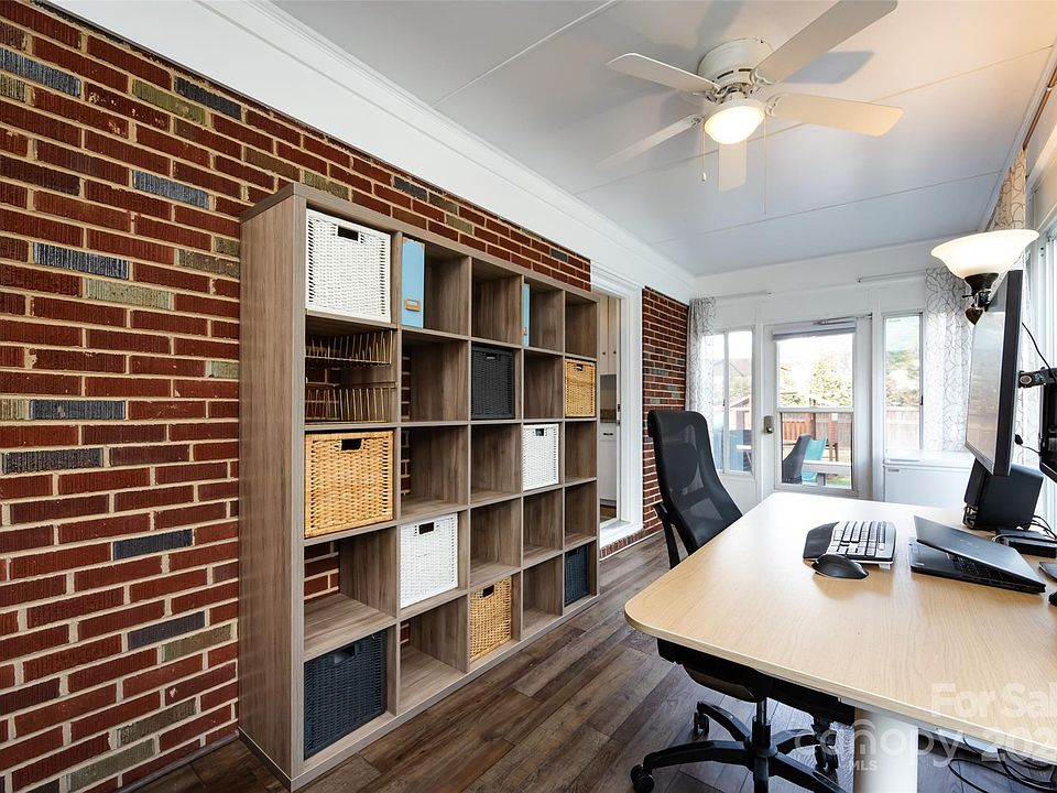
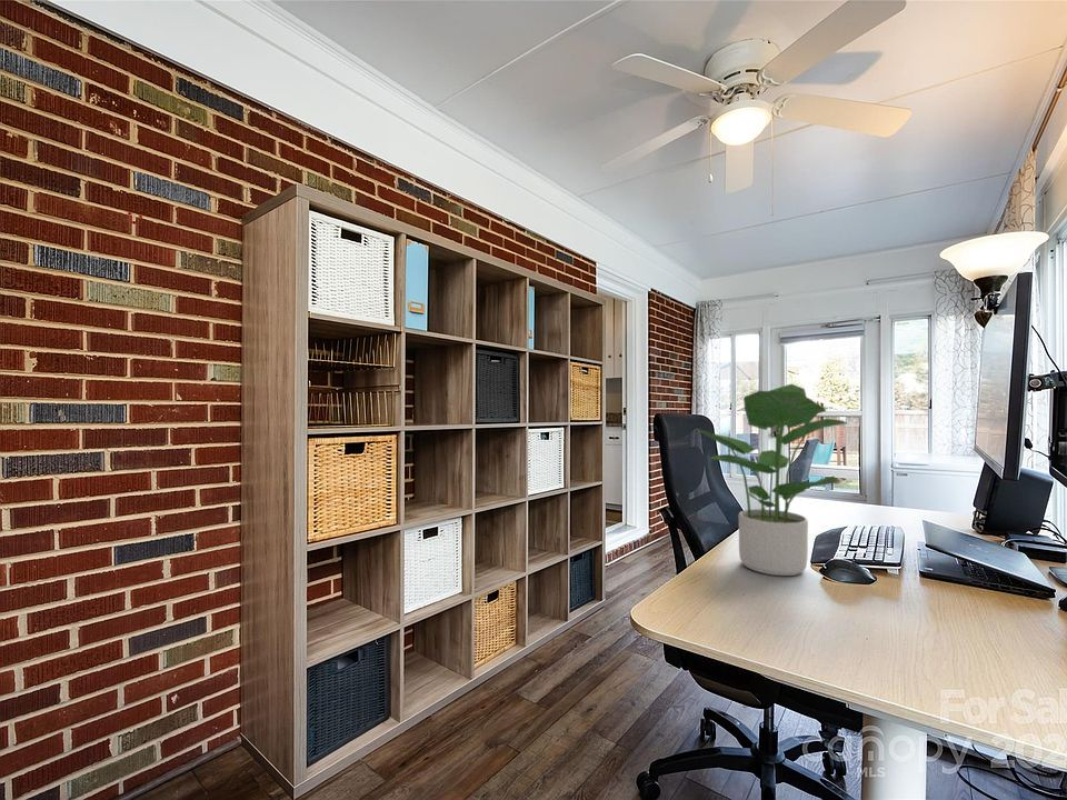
+ potted plant [692,383,848,577]
